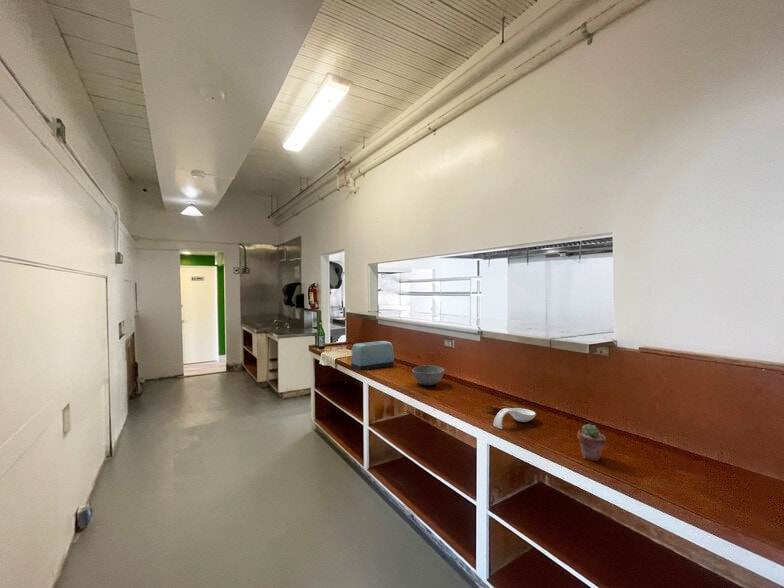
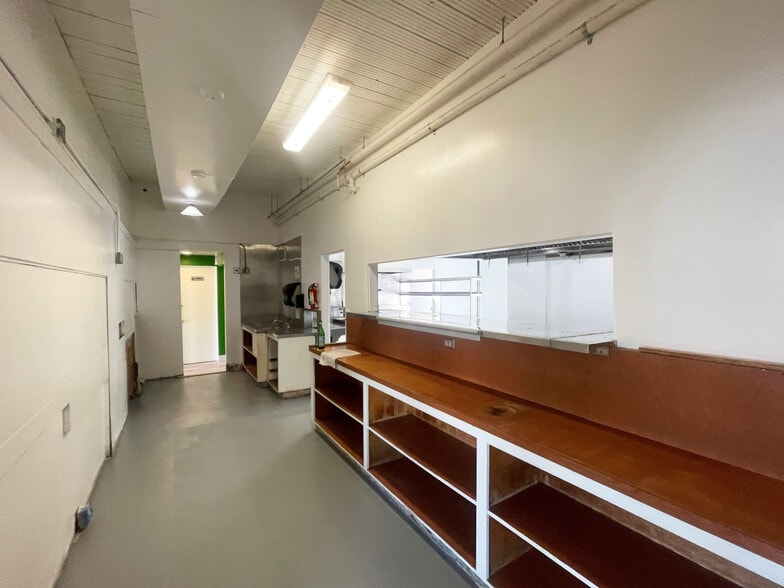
- spoon rest [492,407,537,430]
- toaster [350,340,395,372]
- bowl [411,364,445,386]
- potted succulent [577,423,607,462]
